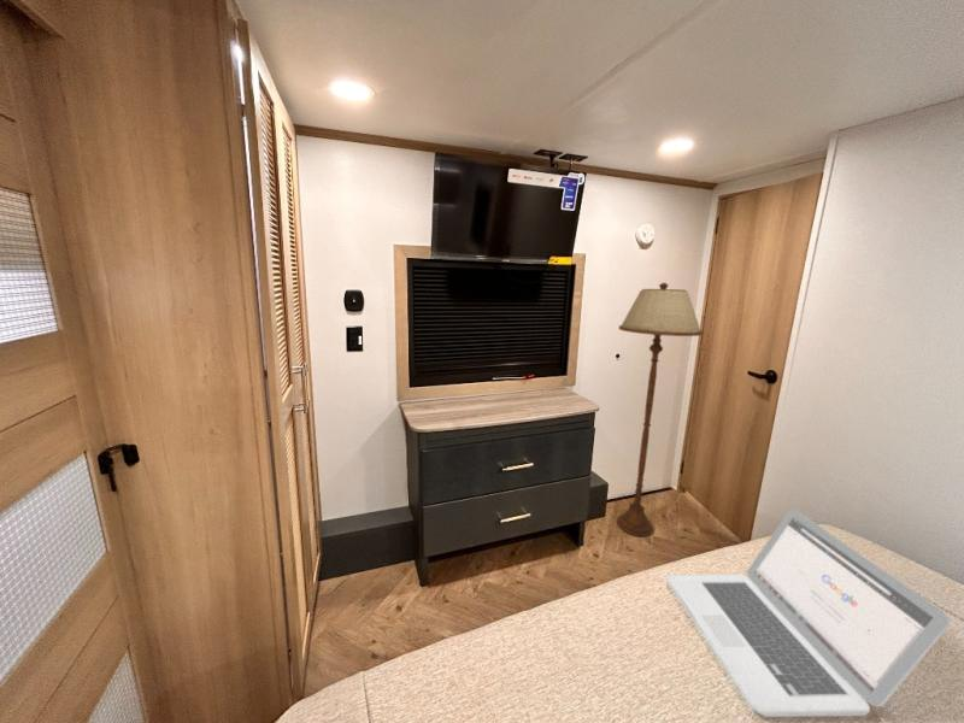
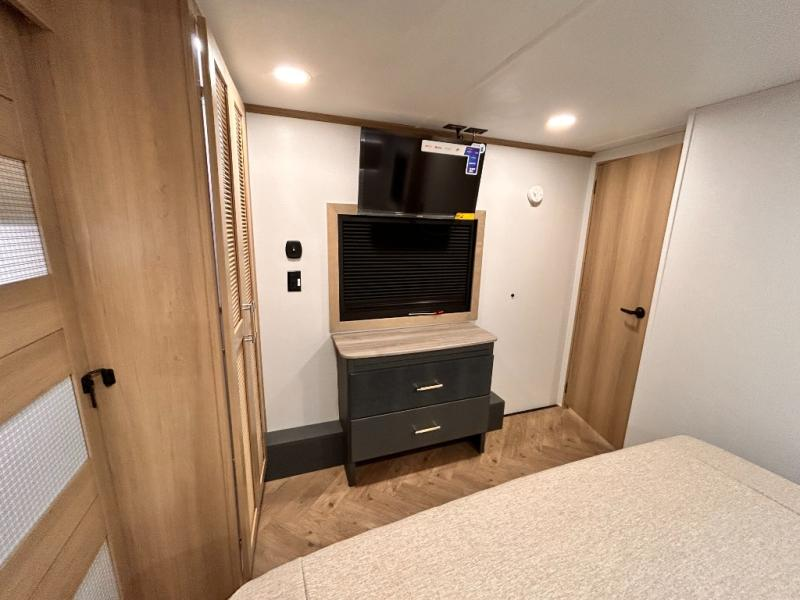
- floor lamp [616,282,704,537]
- laptop [666,509,950,718]
